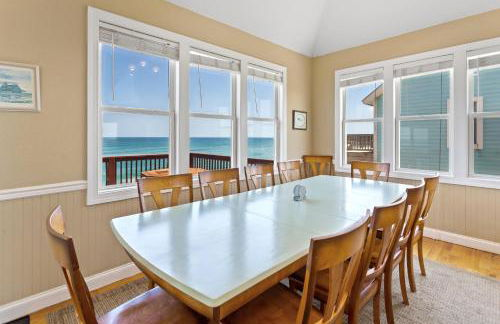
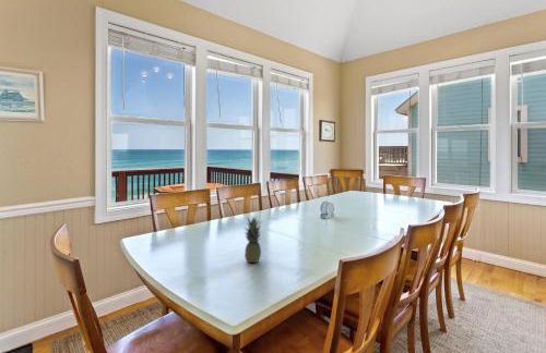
+ fruit [242,216,264,264]
